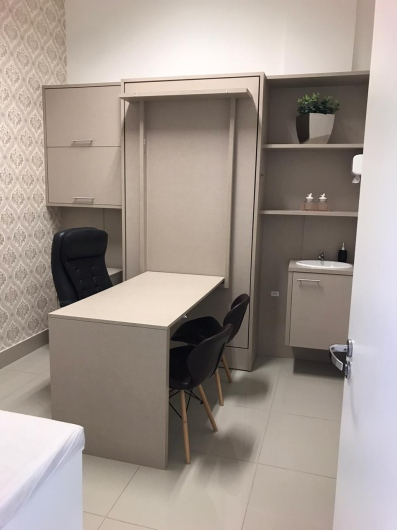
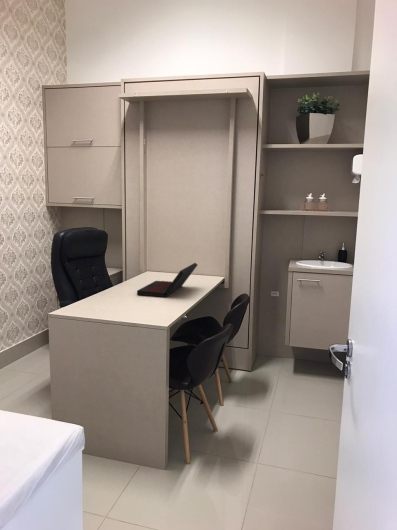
+ laptop [136,262,199,298]
